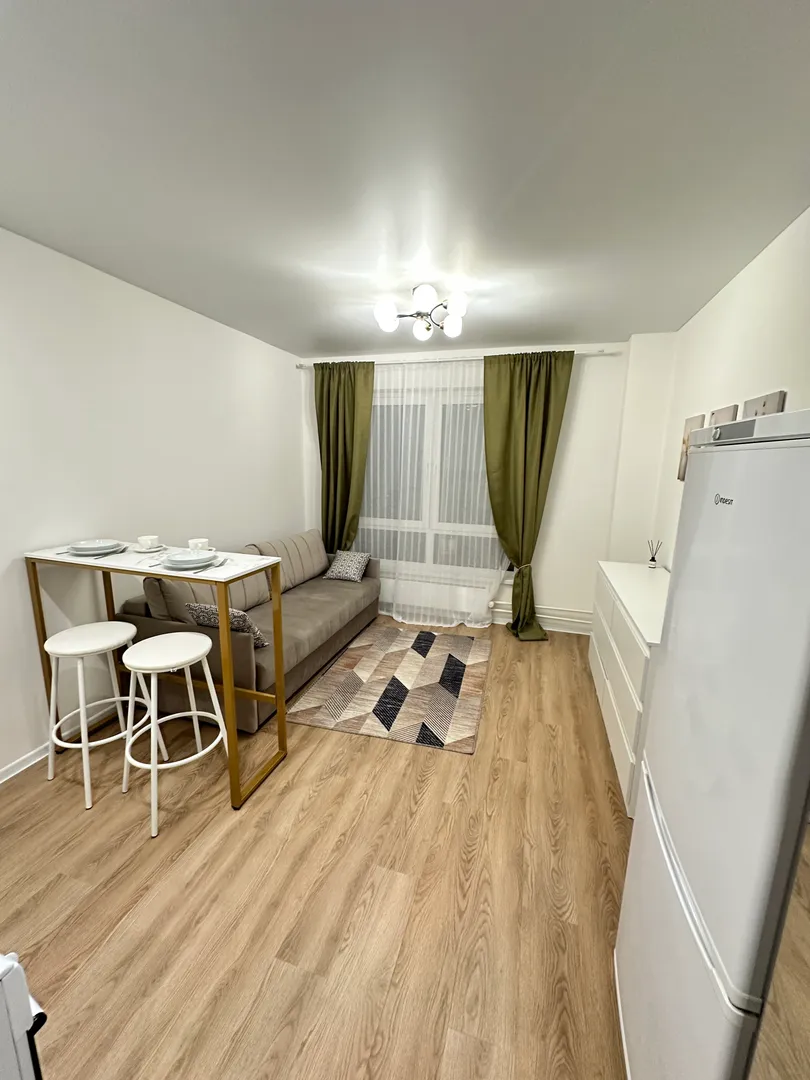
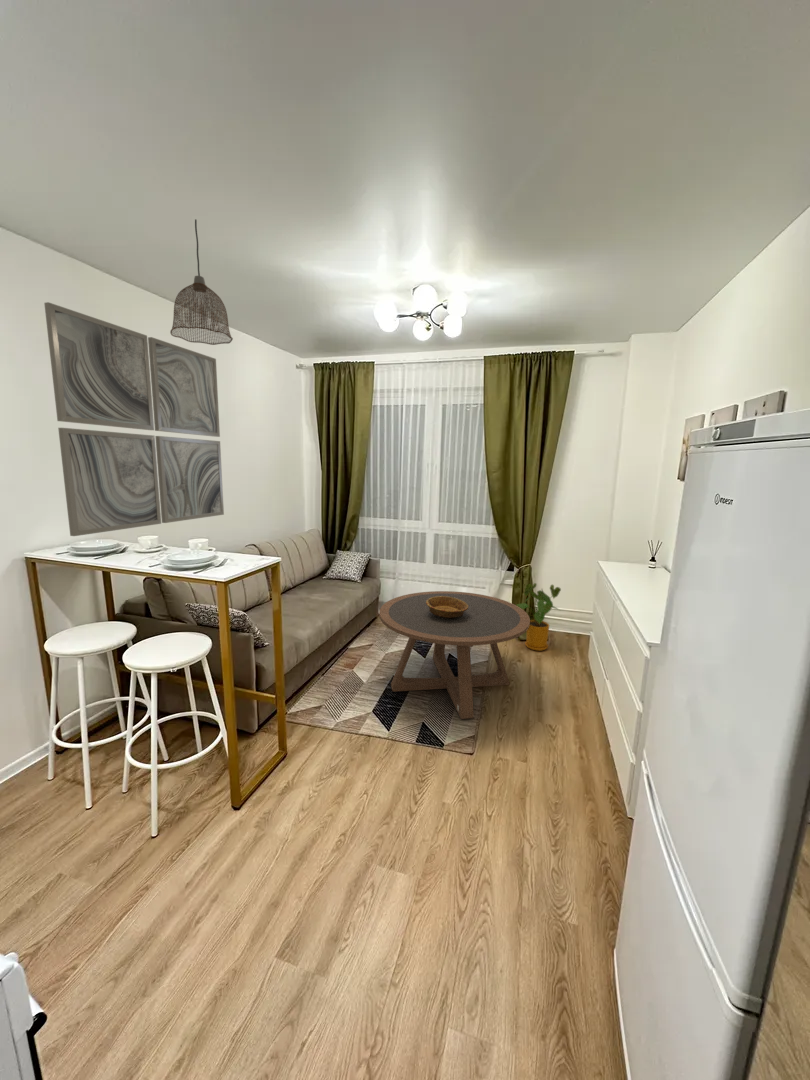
+ pendant lamp [169,218,234,346]
+ house plant [516,582,562,652]
+ decorative bowl [426,596,468,619]
+ coffee table [378,590,531,720]
+ wall art [43,301,225,537]
